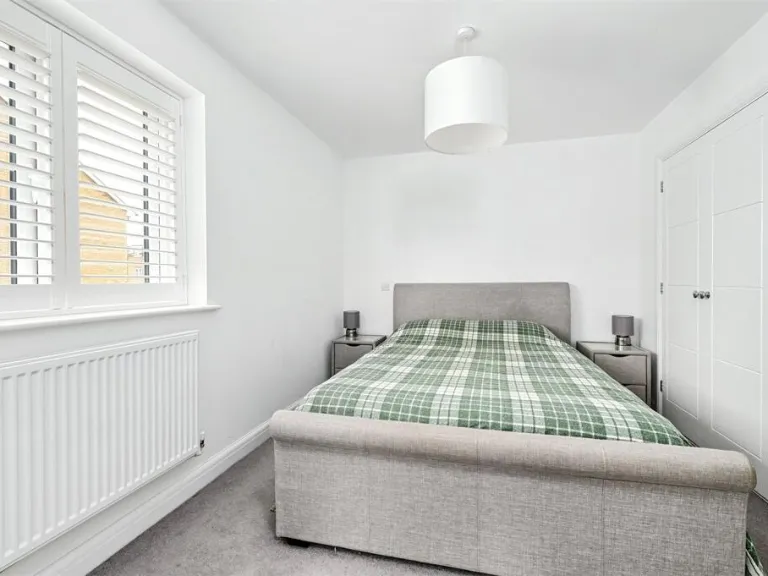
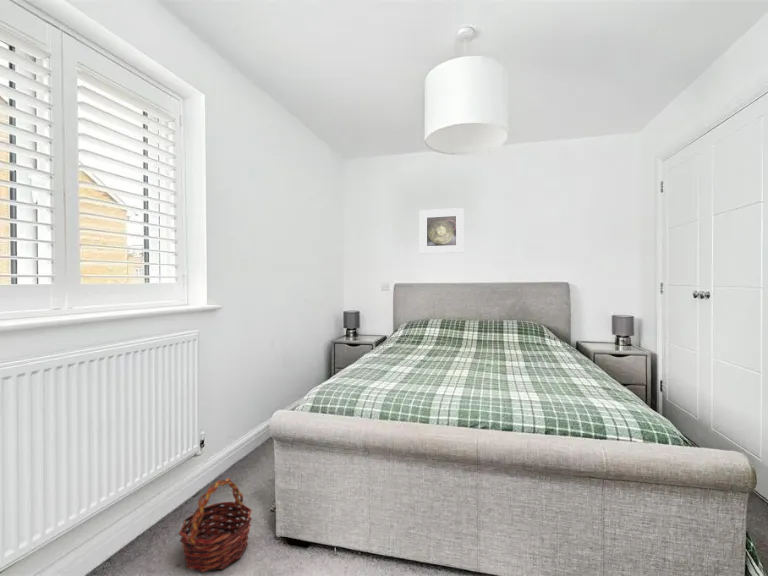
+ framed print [419,207,465,255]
+ basket [178,477,253,573]
